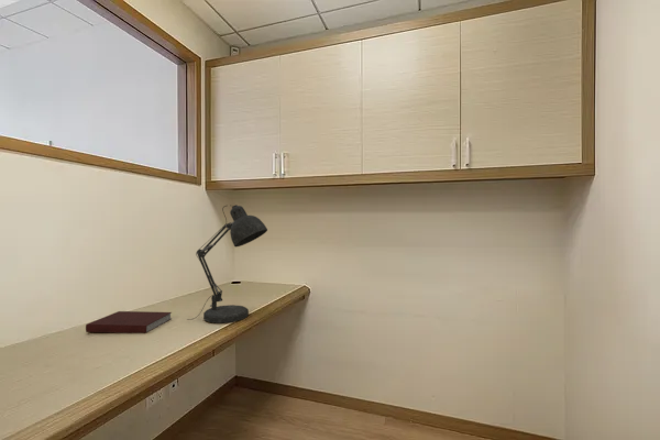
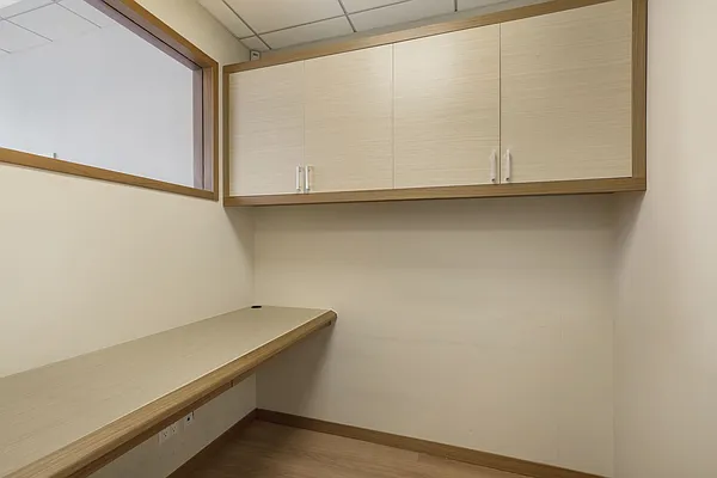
- desk lamp [186,204,268,324]
- notebook [85,310,173,334]
